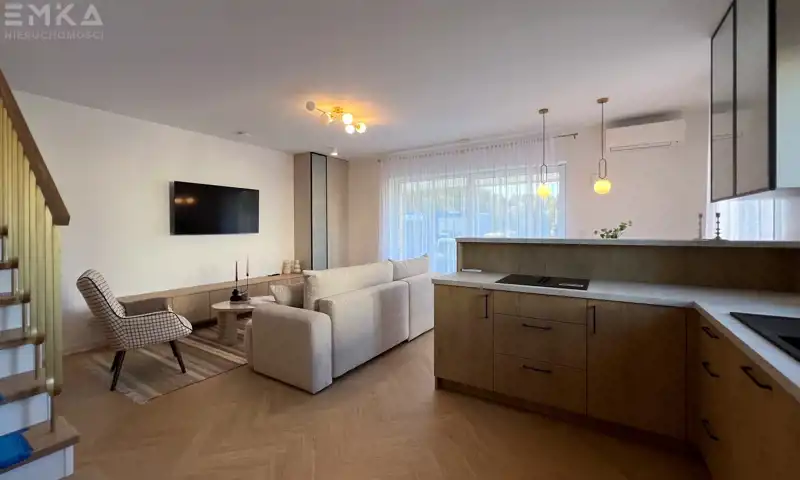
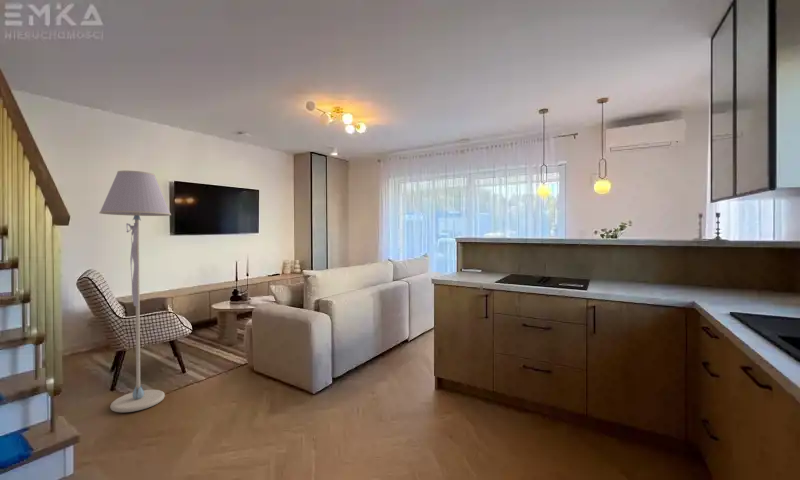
+ floor lamp [98,170,172,414]
